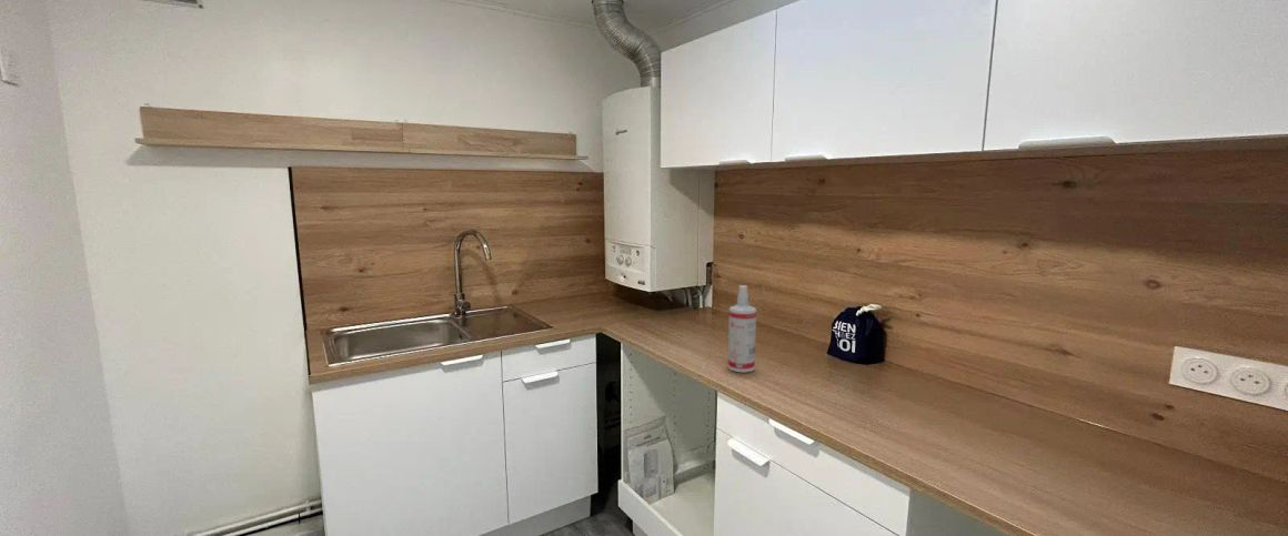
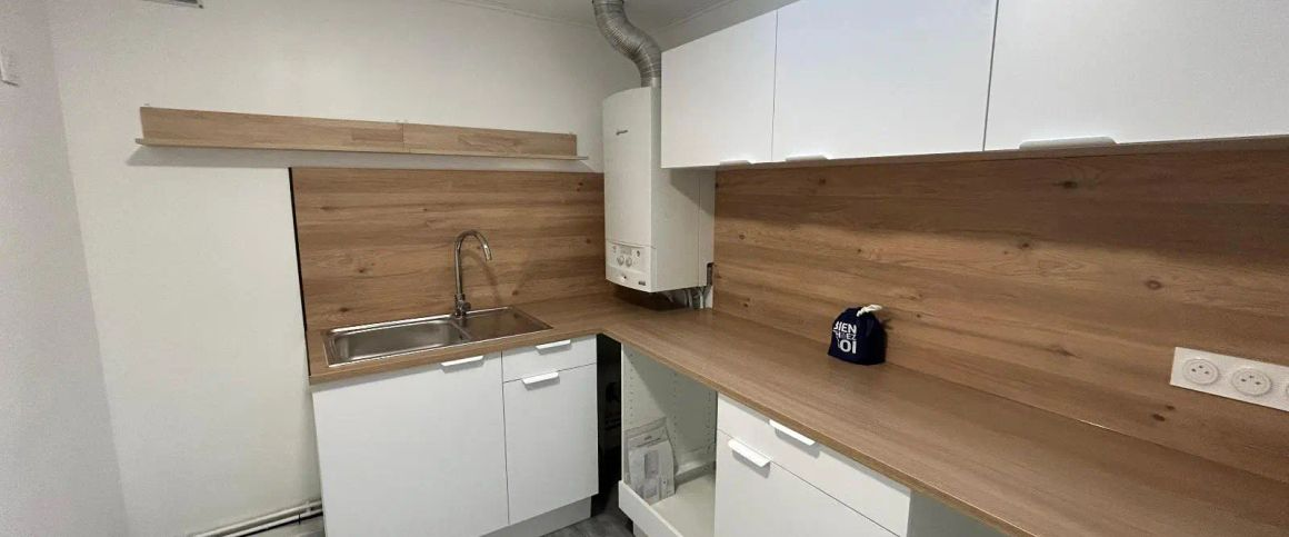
- spray bottle [727,284,757,373]
